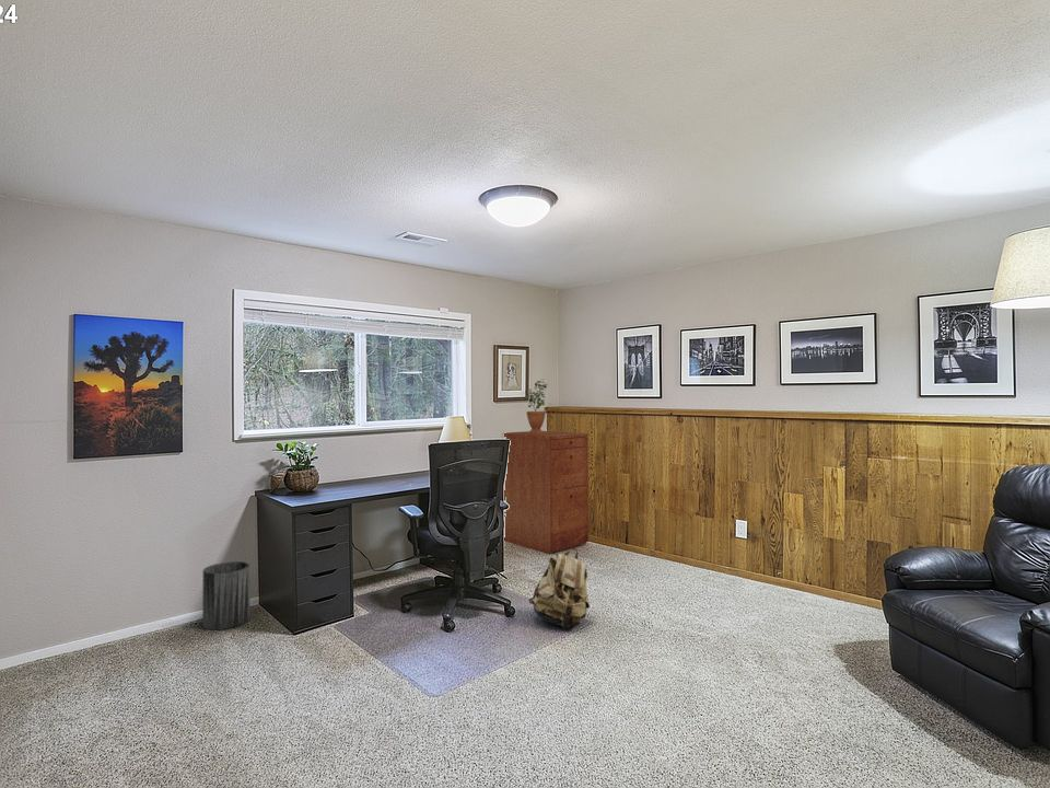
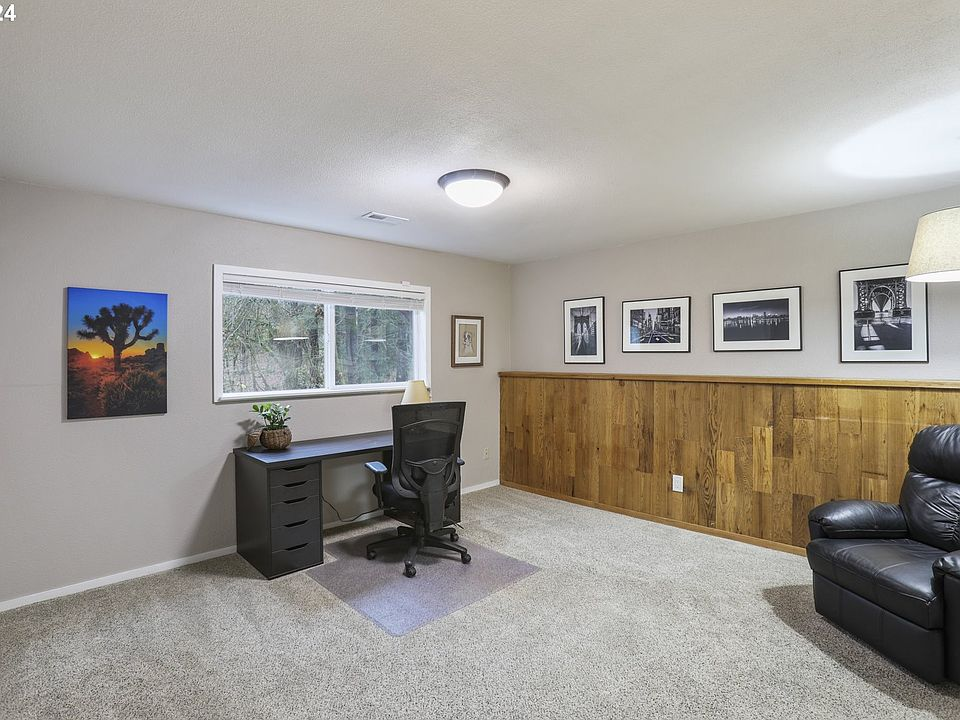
- potted plant [523,378,549,433]
- filing cabinet [503,430,590,554]
- trash can [201,560,252,630]
- backpack [528,547,591,630]
